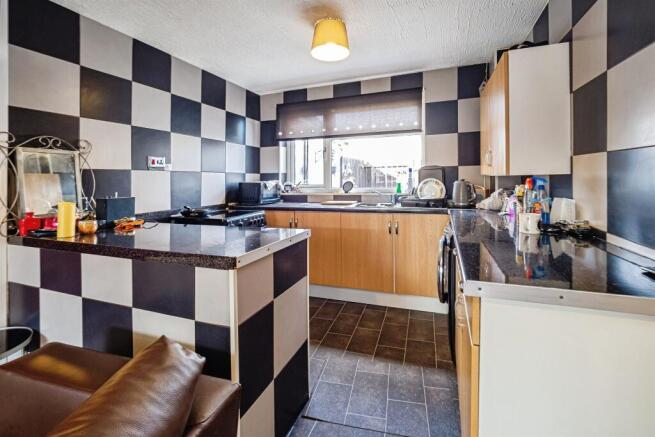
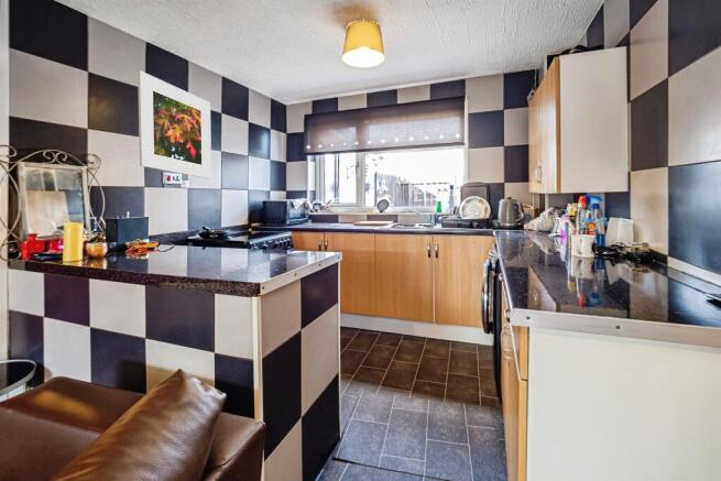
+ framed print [136,69,212,179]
